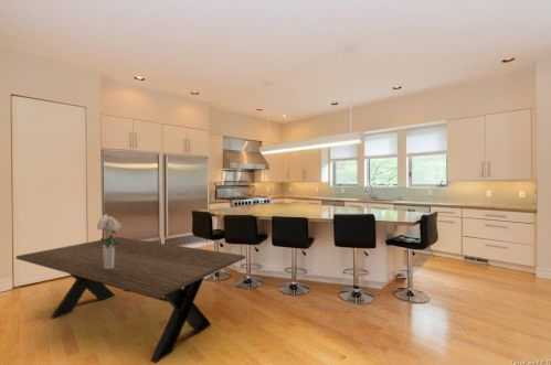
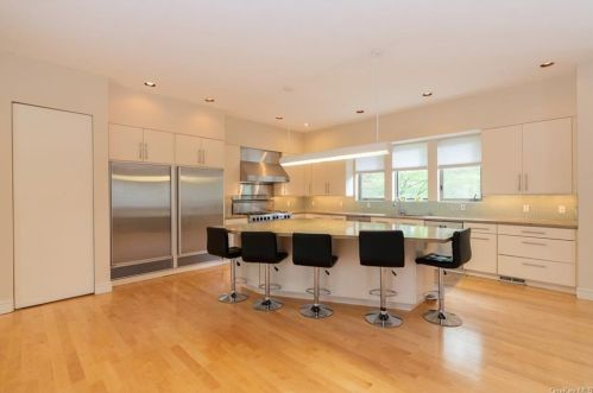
- dining table [15,236,246,364]
- bouquet [96,214,123,269]
